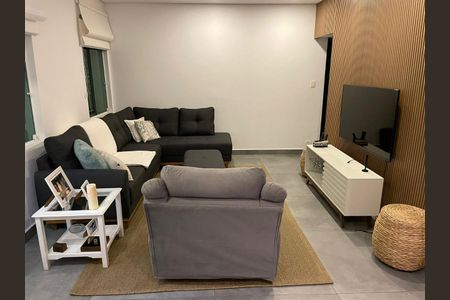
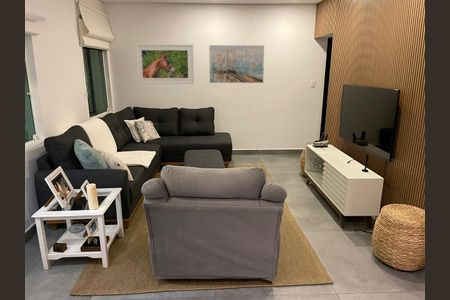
+ wall art [208,44,265,84]
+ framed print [134,43,195,85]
